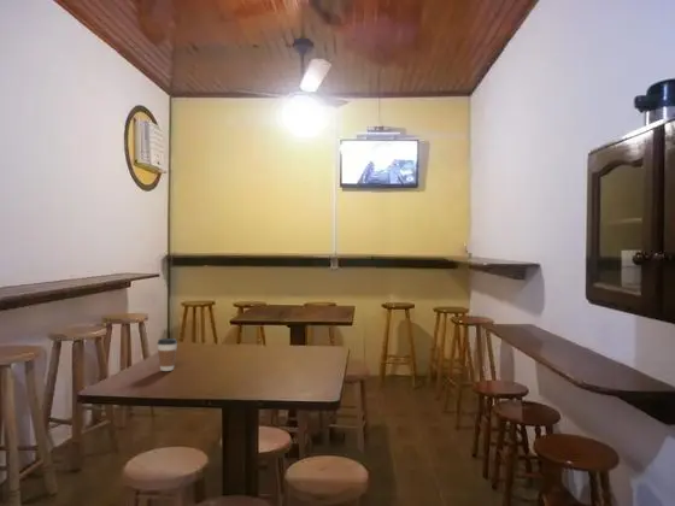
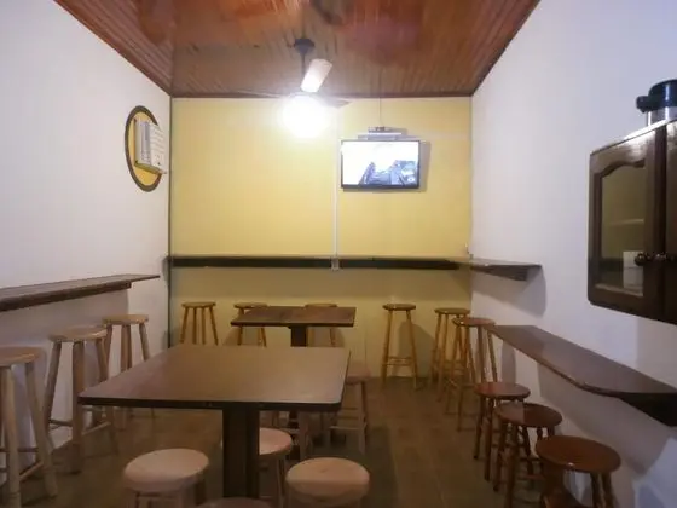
- coffee cup [157,337,178,372]
